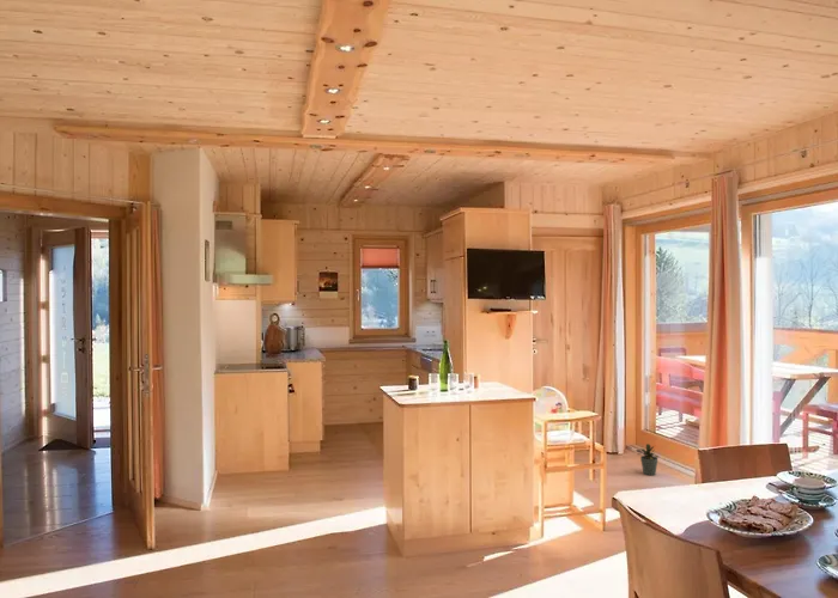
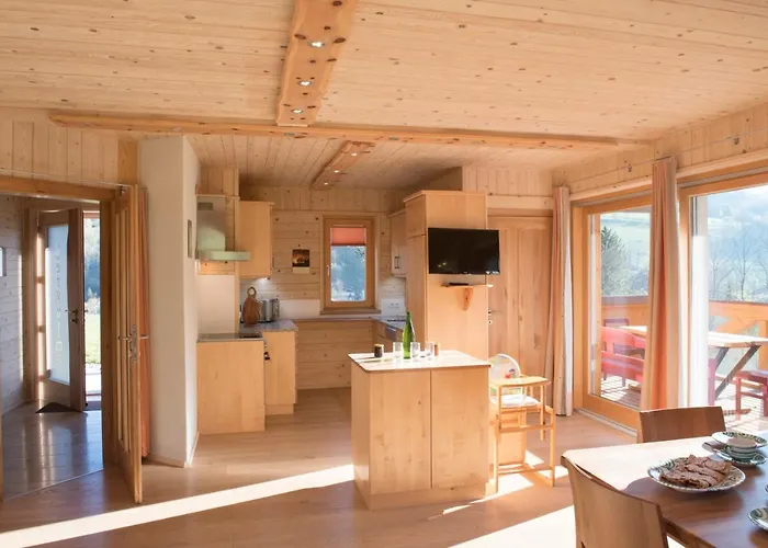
- potted plant [634,443,660,476]
